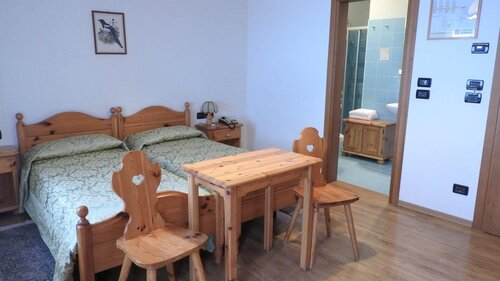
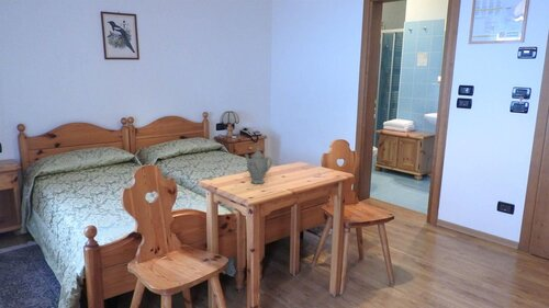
+ chinaware [244,146,273,185]
